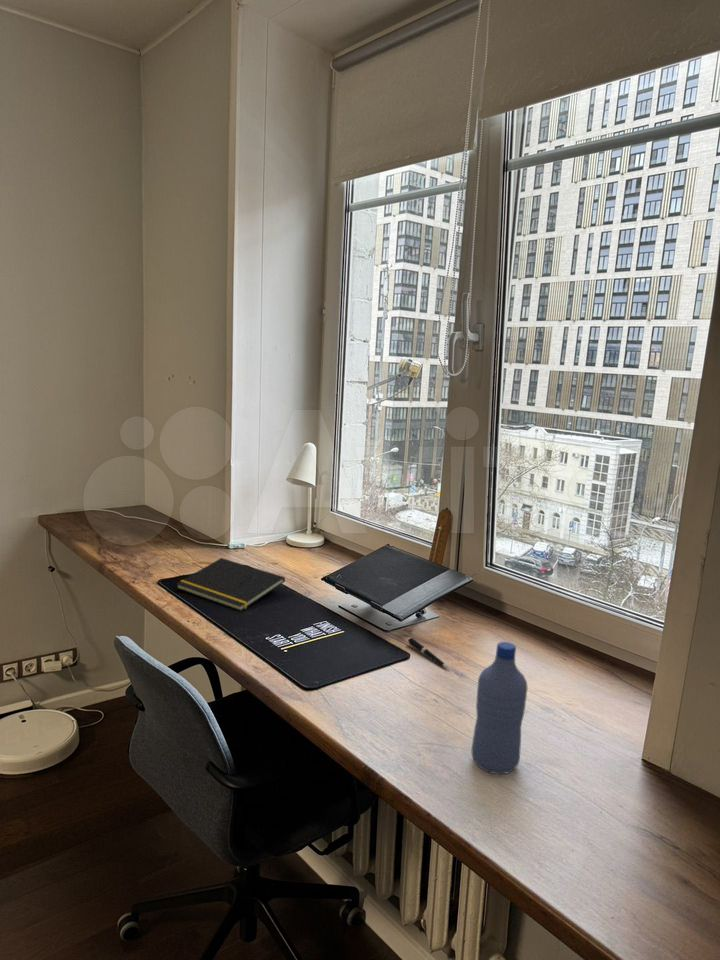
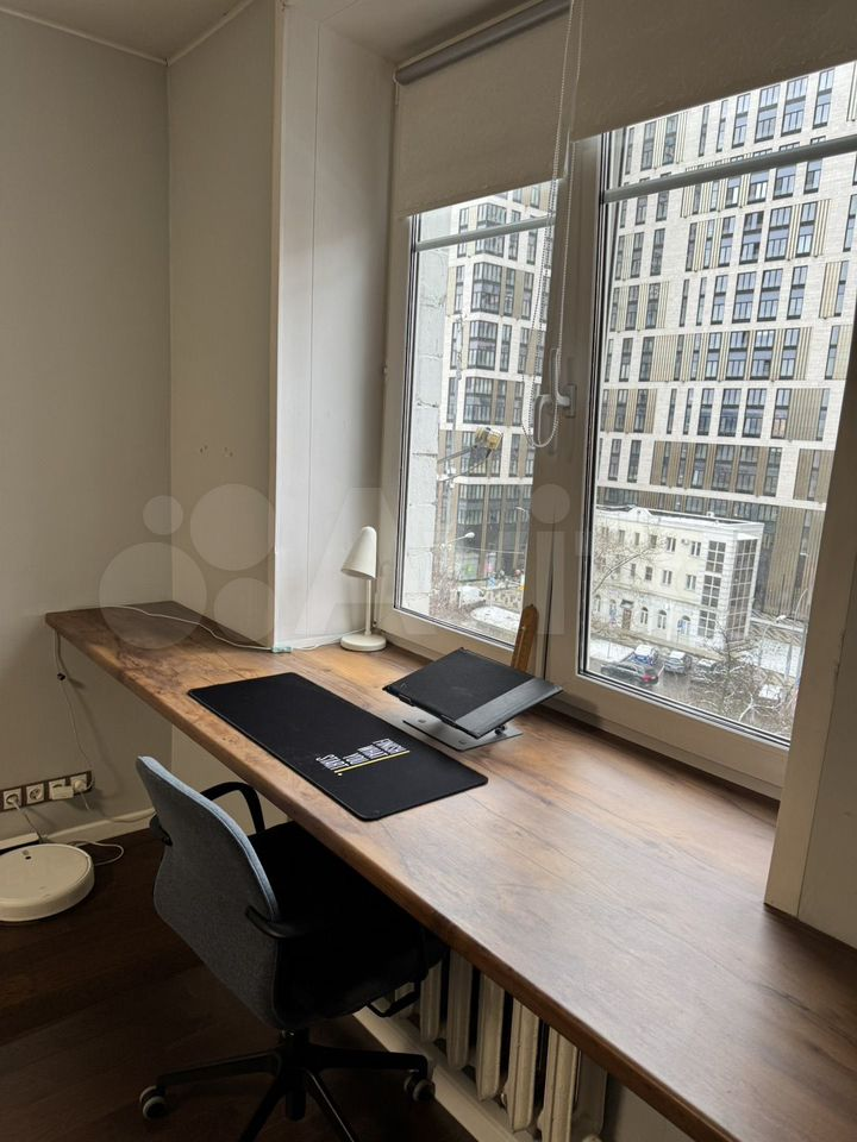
- pen [406,636,450,670]
- water bottle [471,641,528,775]
- notepad [175,557,286,612]
